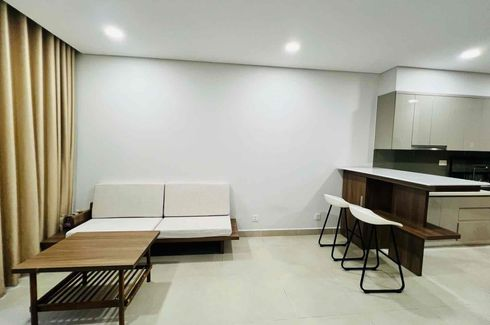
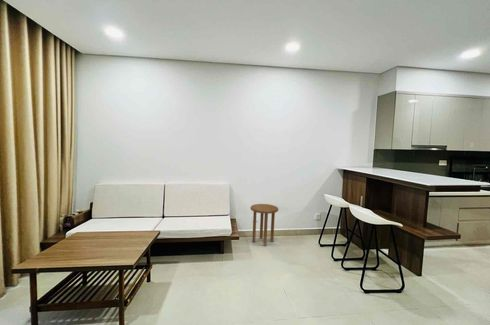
+ side table [249,203,279,247]
